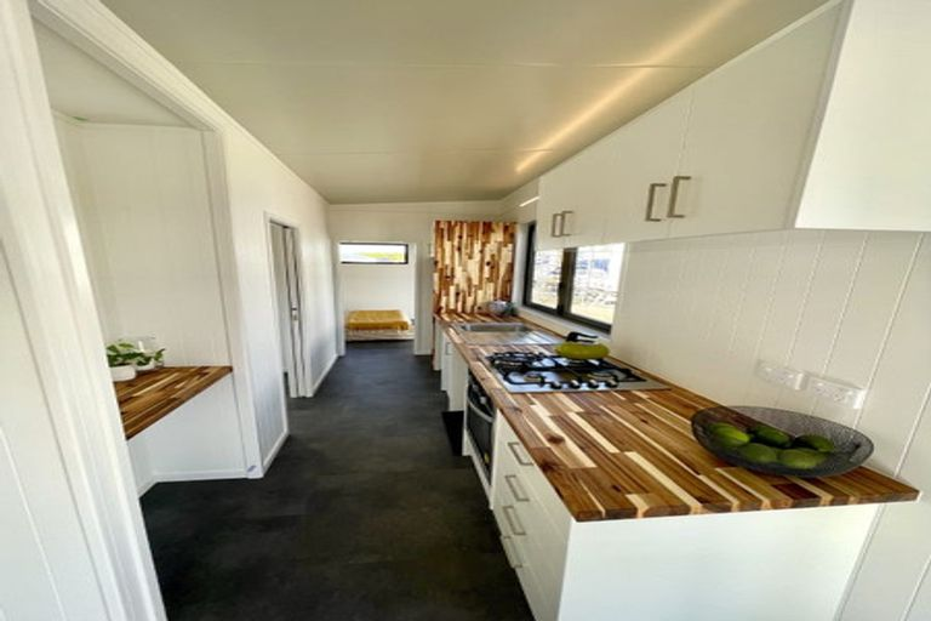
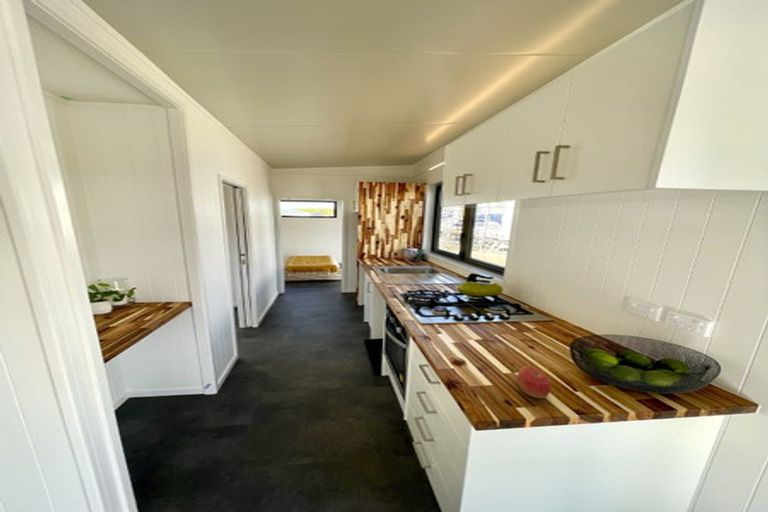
+ apple [516,365,552,399]
